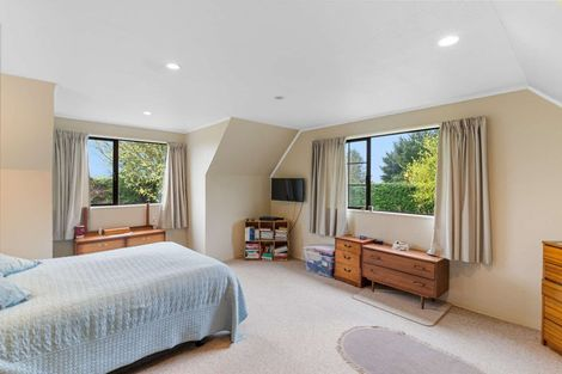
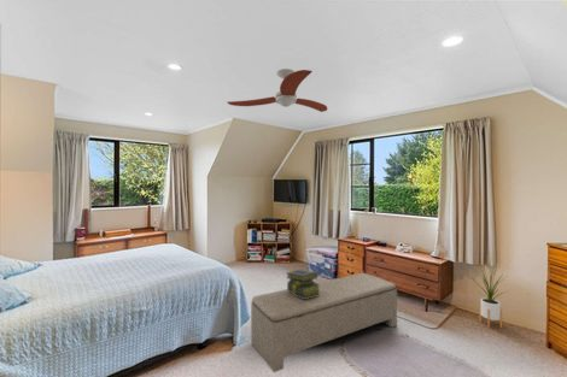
+ ceiling fan [227,67,328,113]
+ stack of books [285,269,321,299]
+ bench [250,272,398,373]
+ house plant [472,264,512,329]
